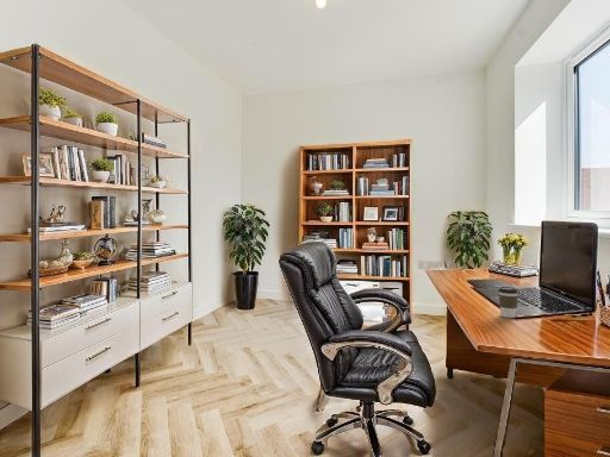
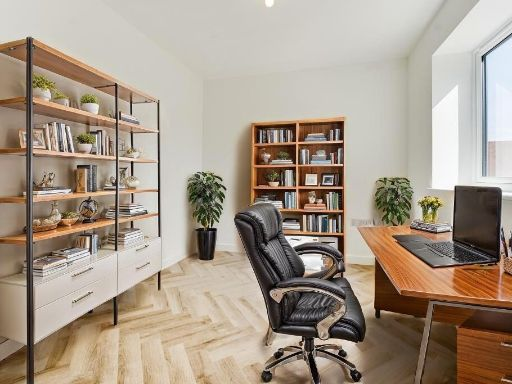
- coffee cup [497,286,519,319]
